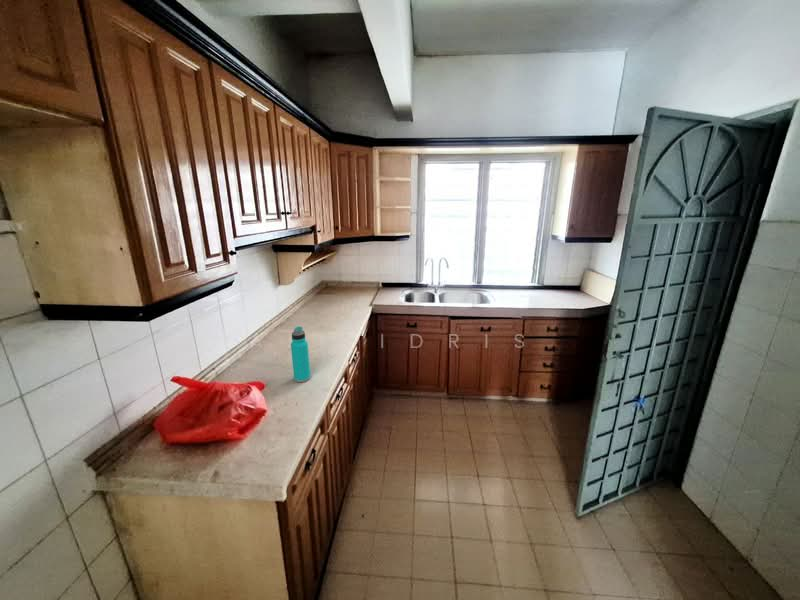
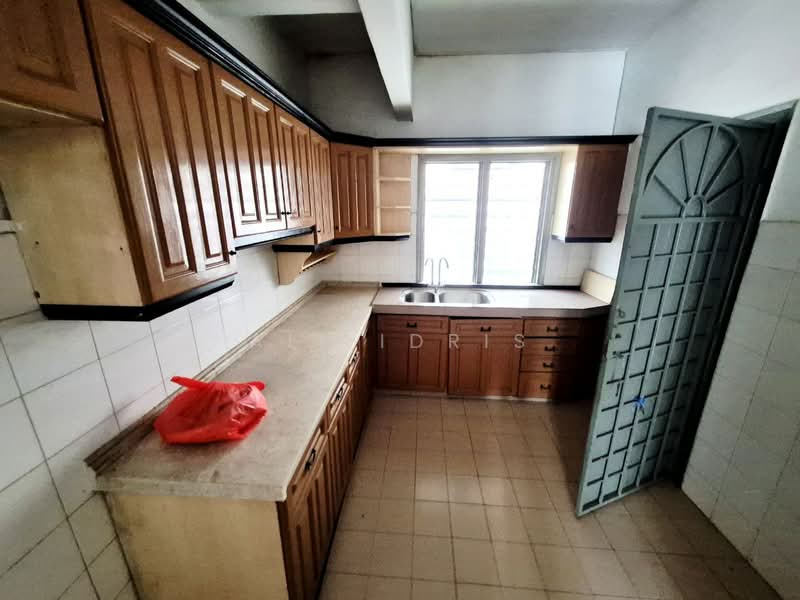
- water bottle [290,326,312,383]
